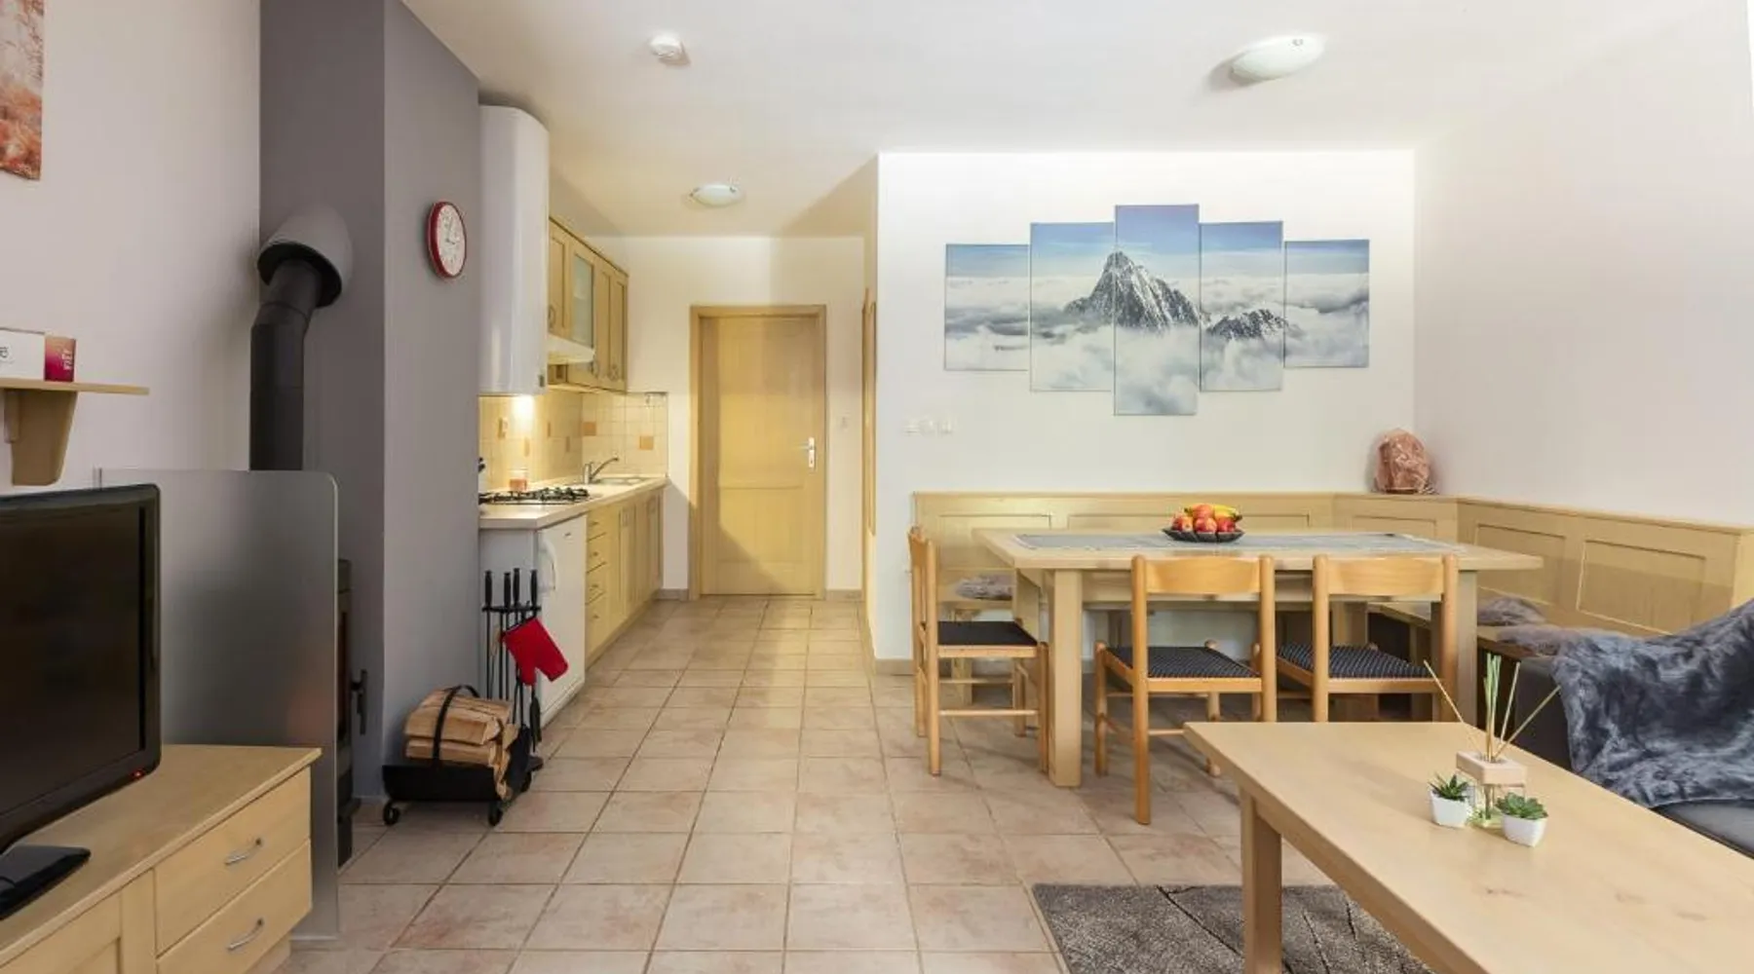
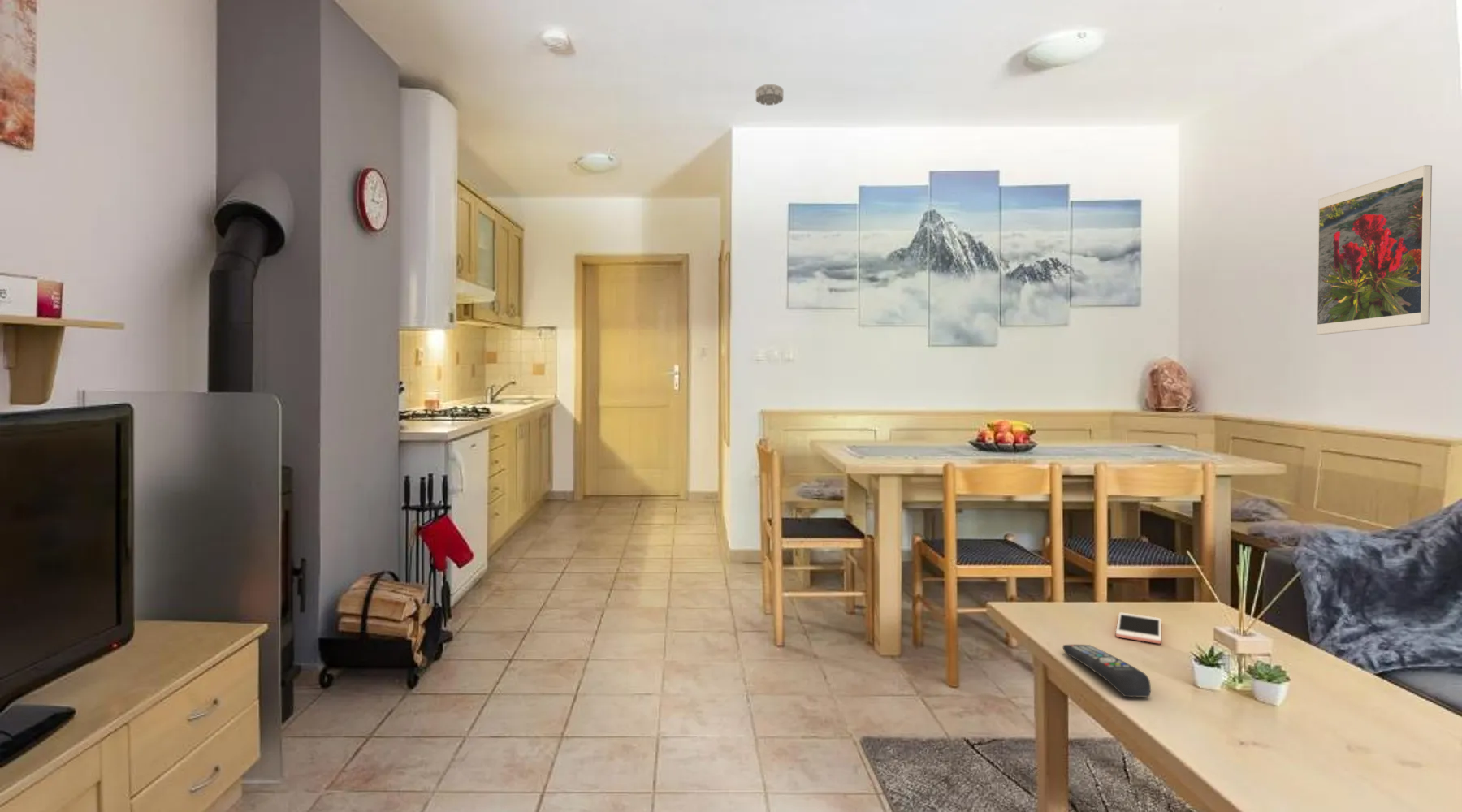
+ remote control [1062,644,1152,698]
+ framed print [1316,164,1433,335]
+ cell phone [1115,612,1162,645]
+ smoke detector [755,84,784,106]
